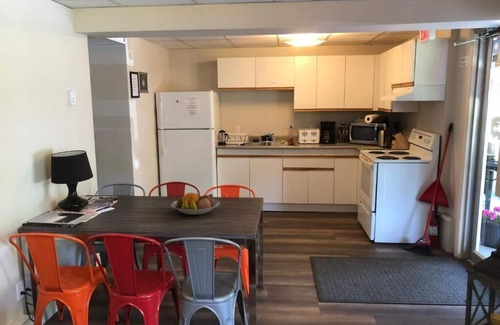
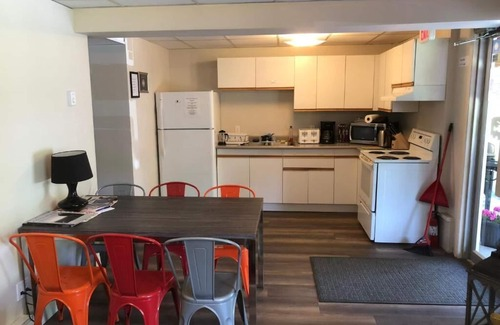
- fruit bowl [170,192,220,216]
